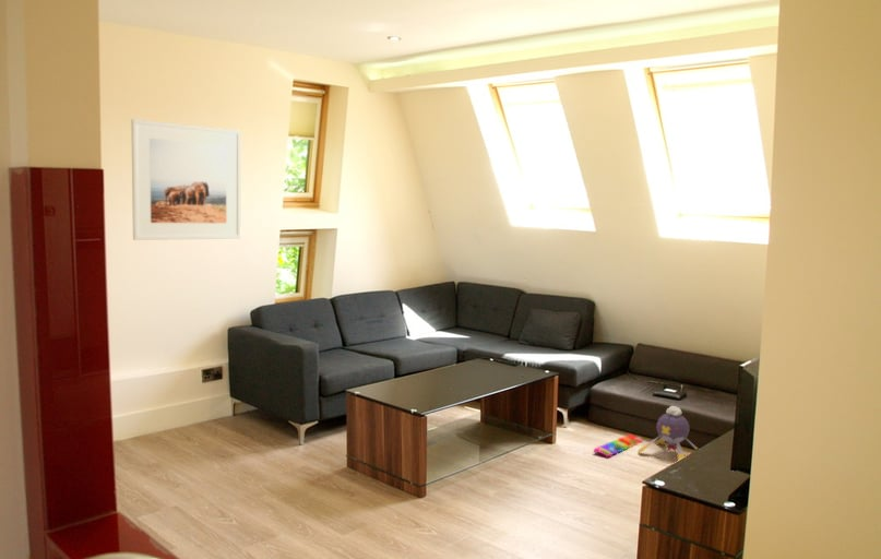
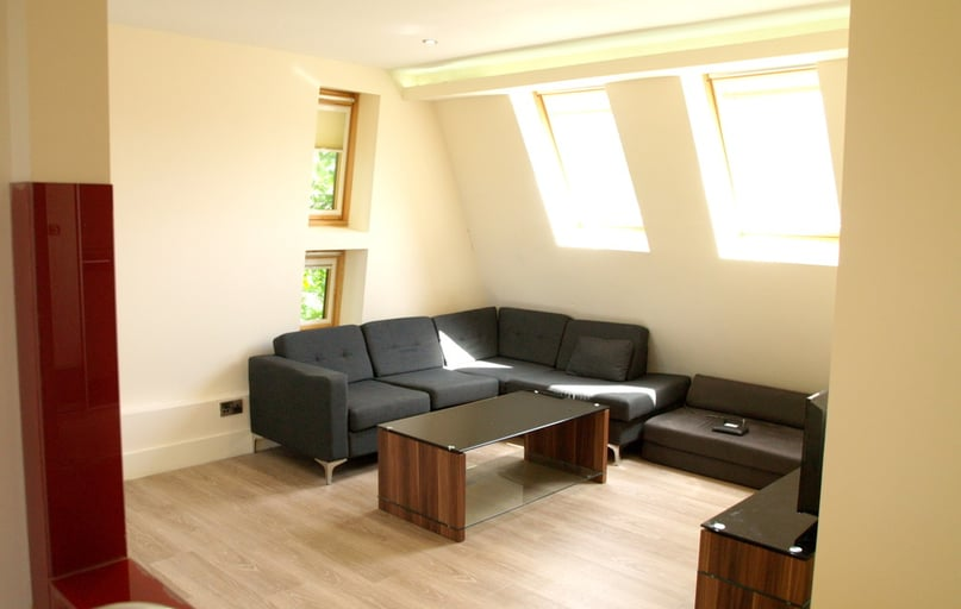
- plush toy [636,405,699,461]
- knob puzzle [593,433,644,457]
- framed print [130,118,242,241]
